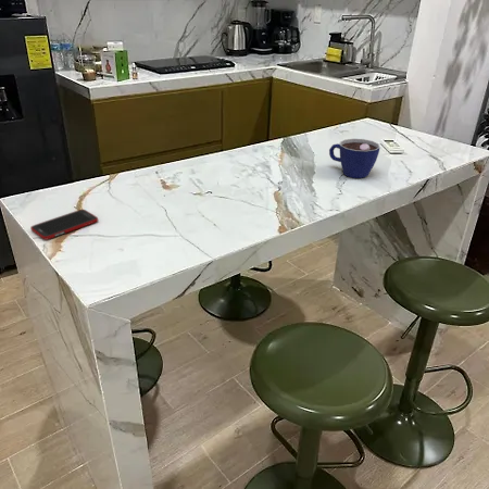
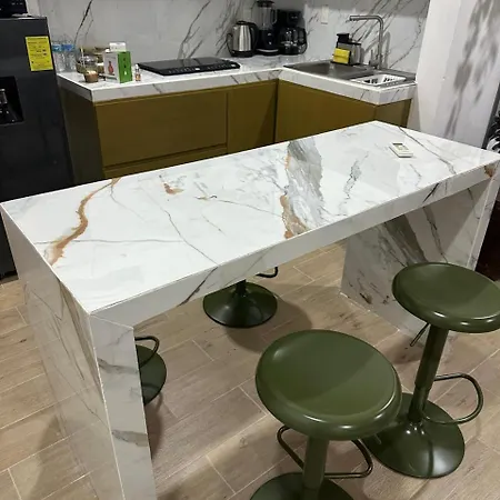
- cup [328,138,381,179]
- cell phone [29,209,99,241]
